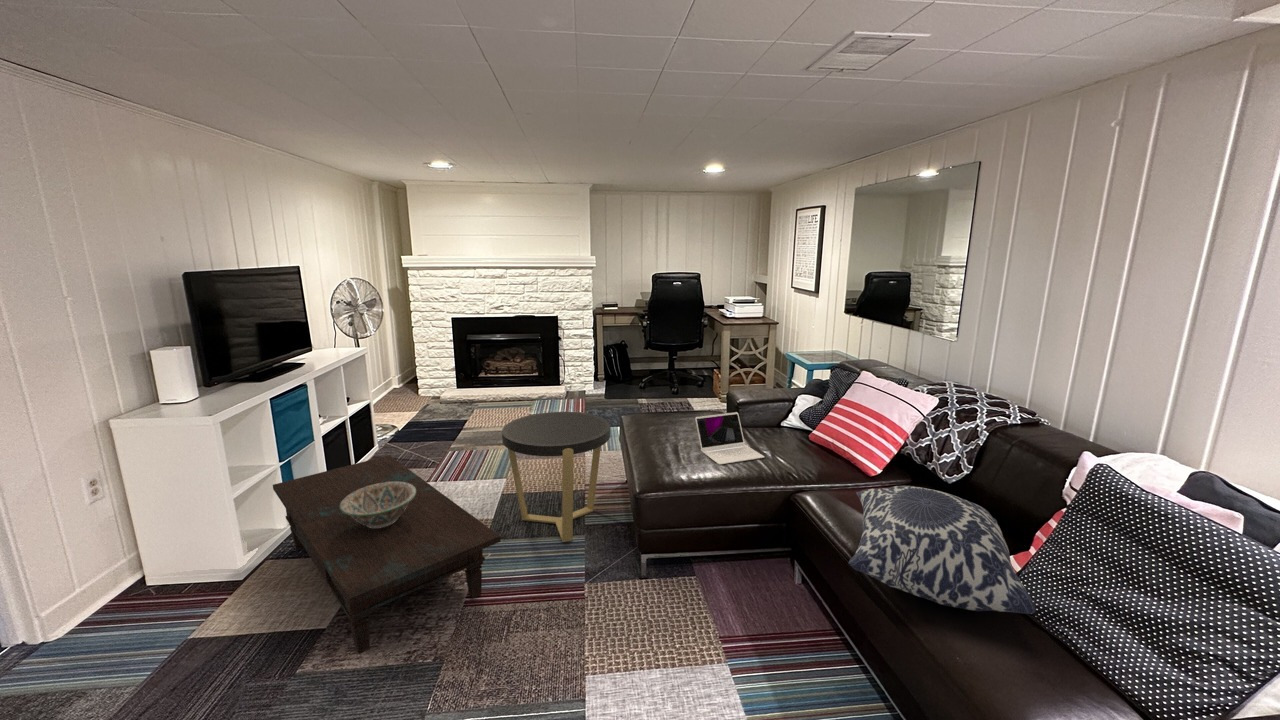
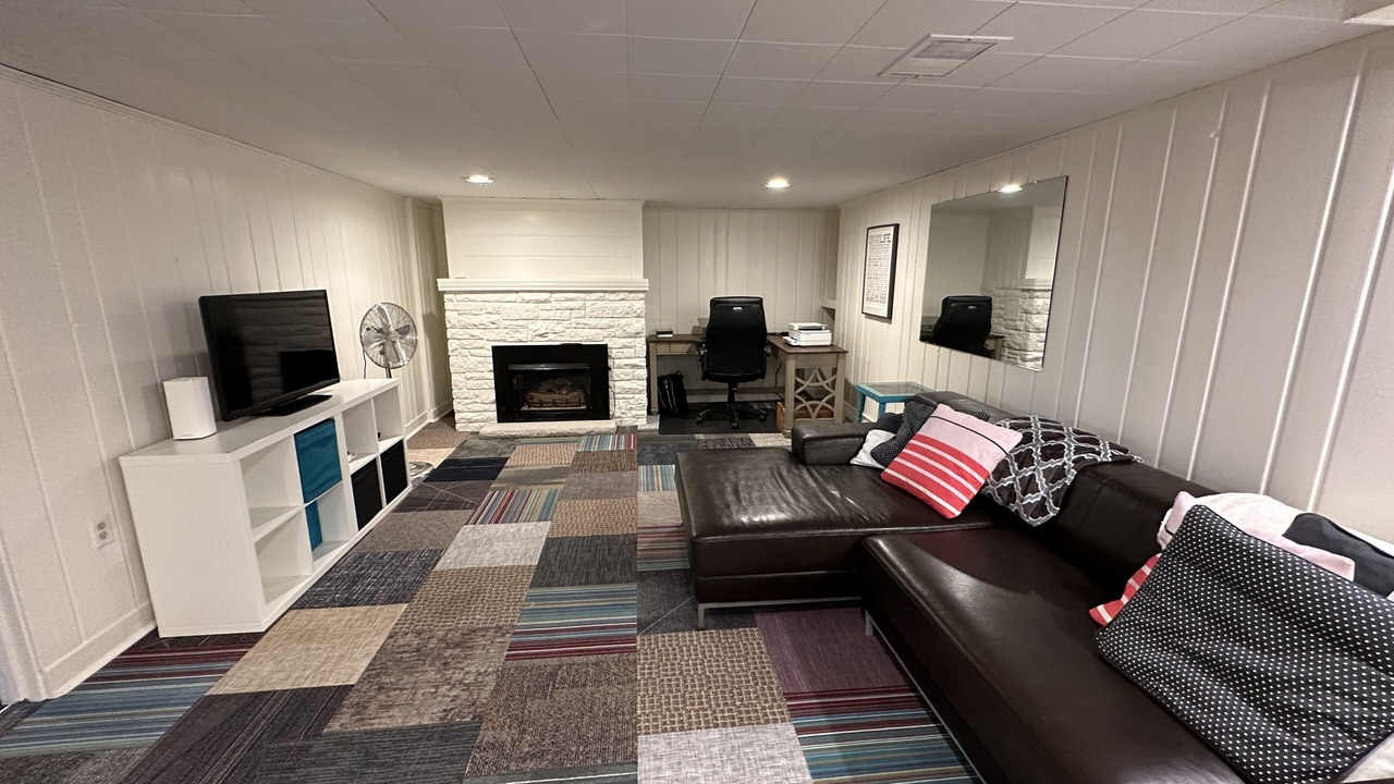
- decorative bowl [340,482,416,528]
- cushion [847,485,1037,615]
- laptop [694,411,765,465]
- coffee table [272,454,502,655]
- side table [501,411,611,543]
